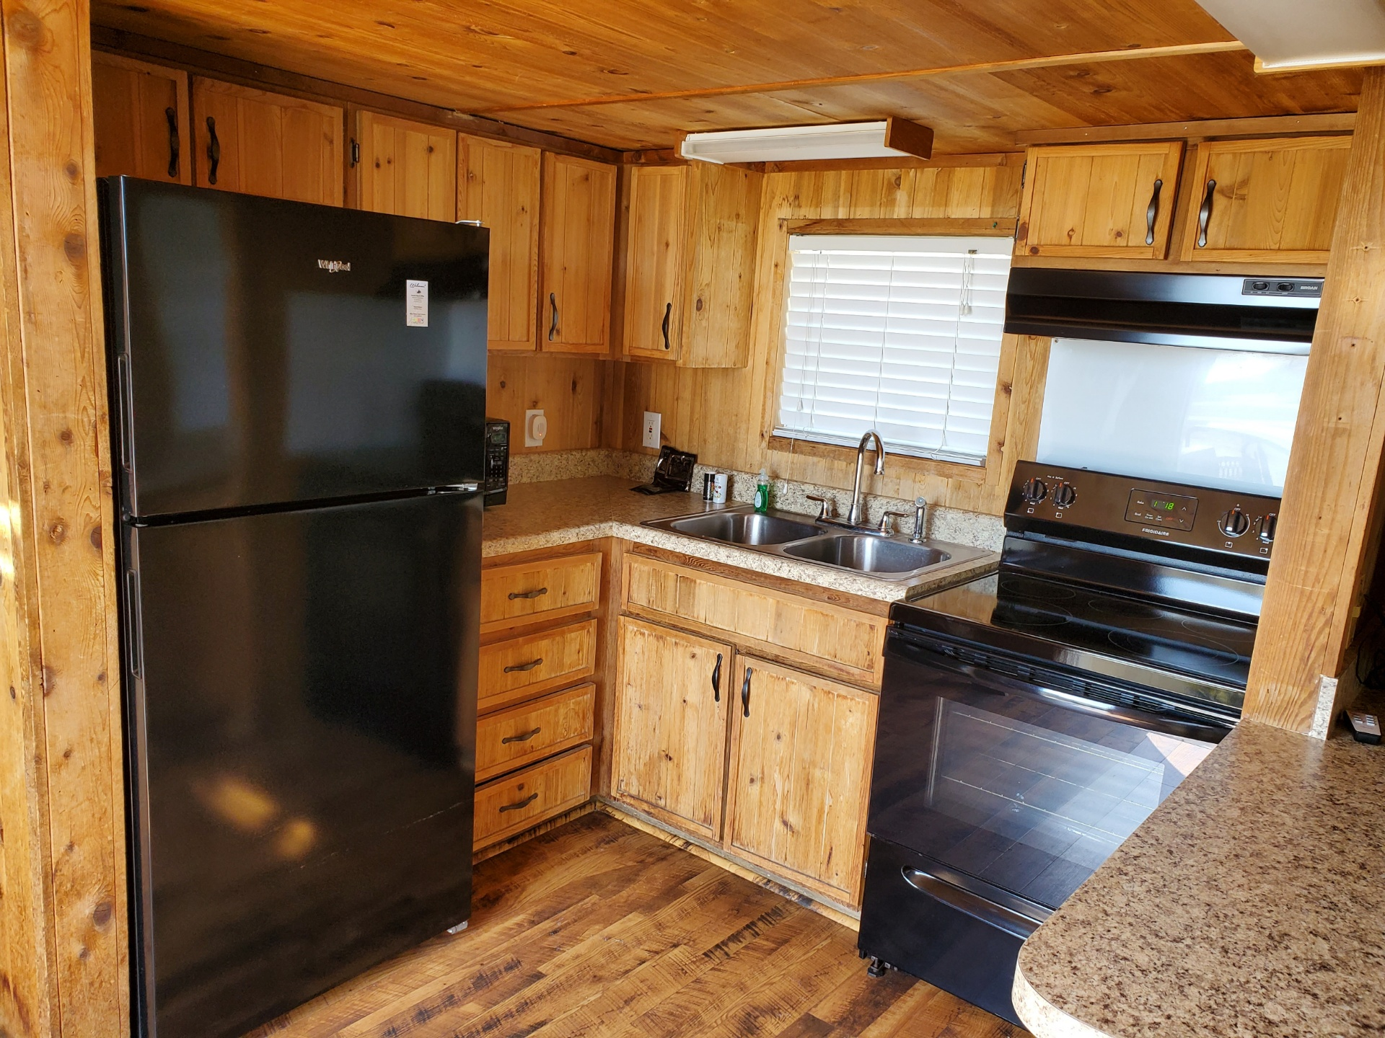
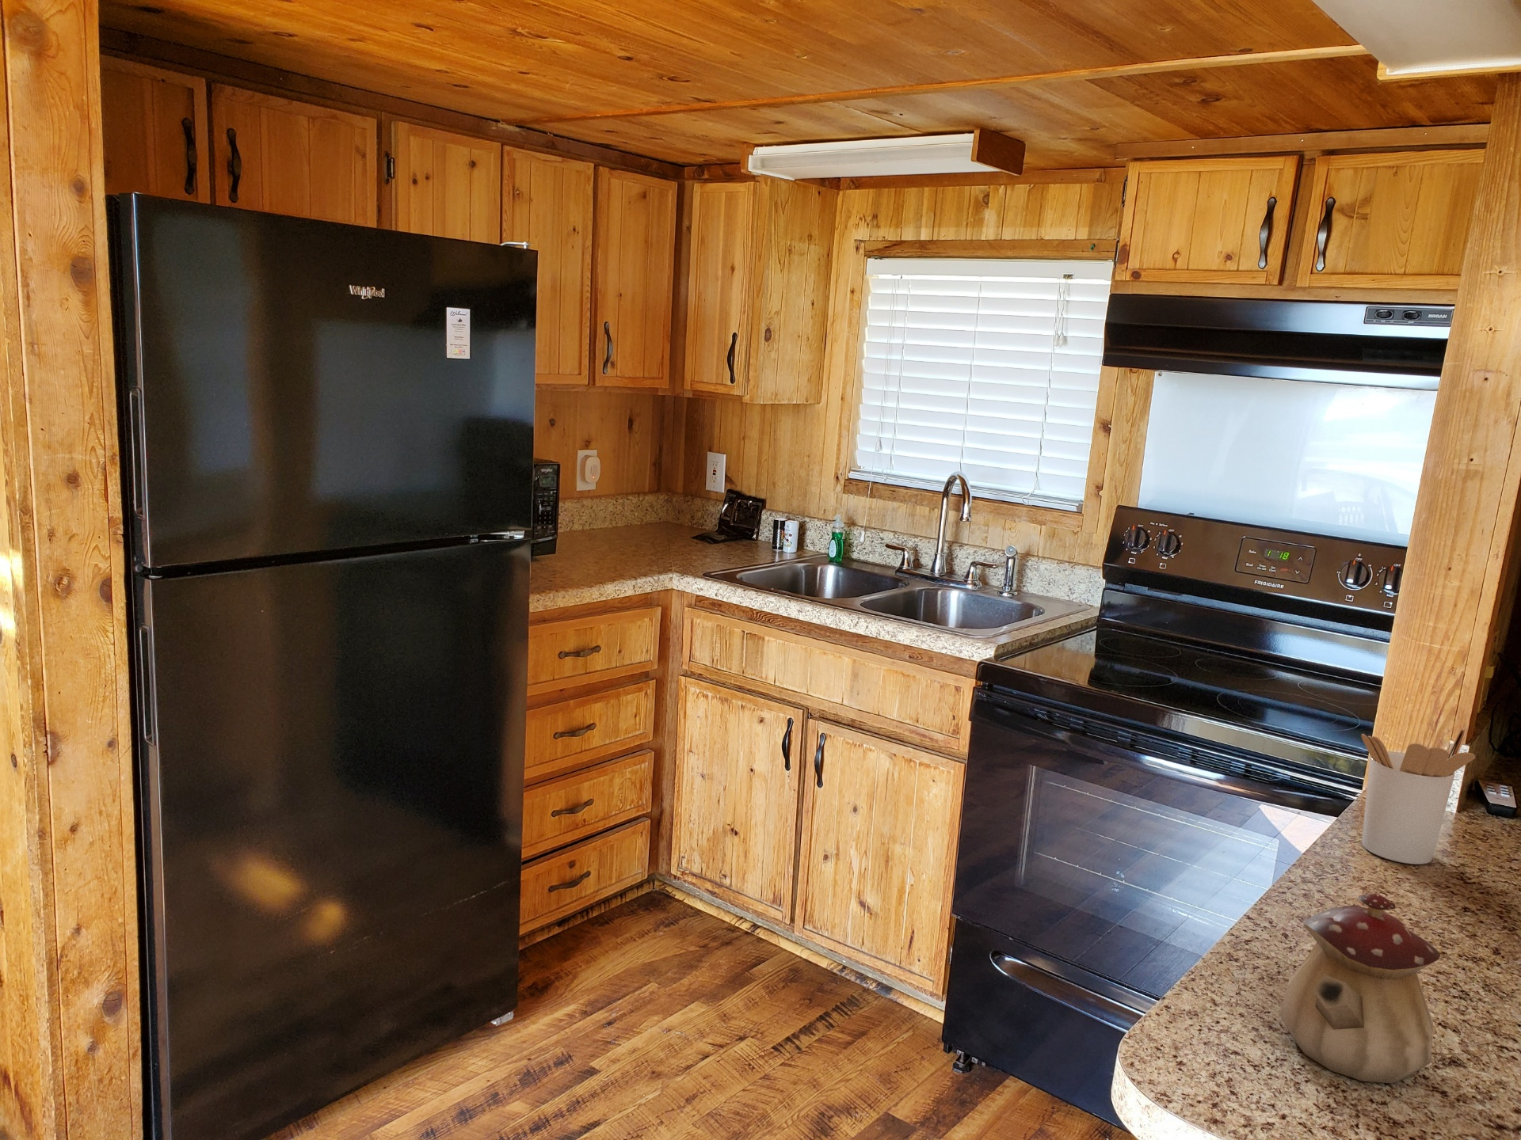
+ teapot [1279,893,1441,1084]
+ utensil holder [1361,726,1475,866]
